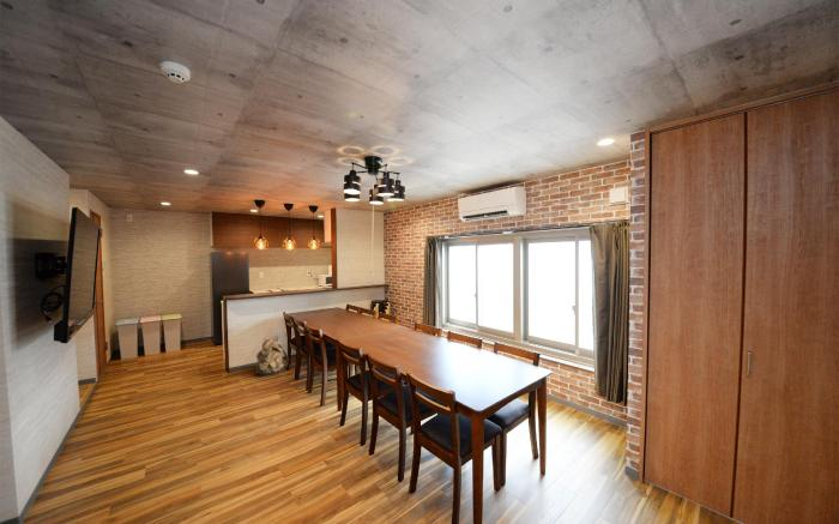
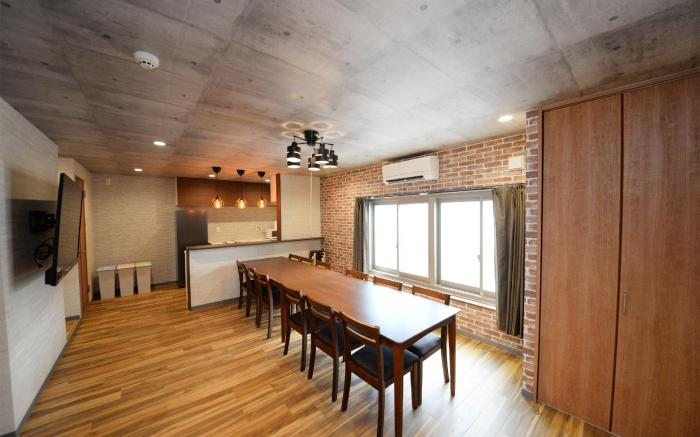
- backpack [255,335,290,377]
